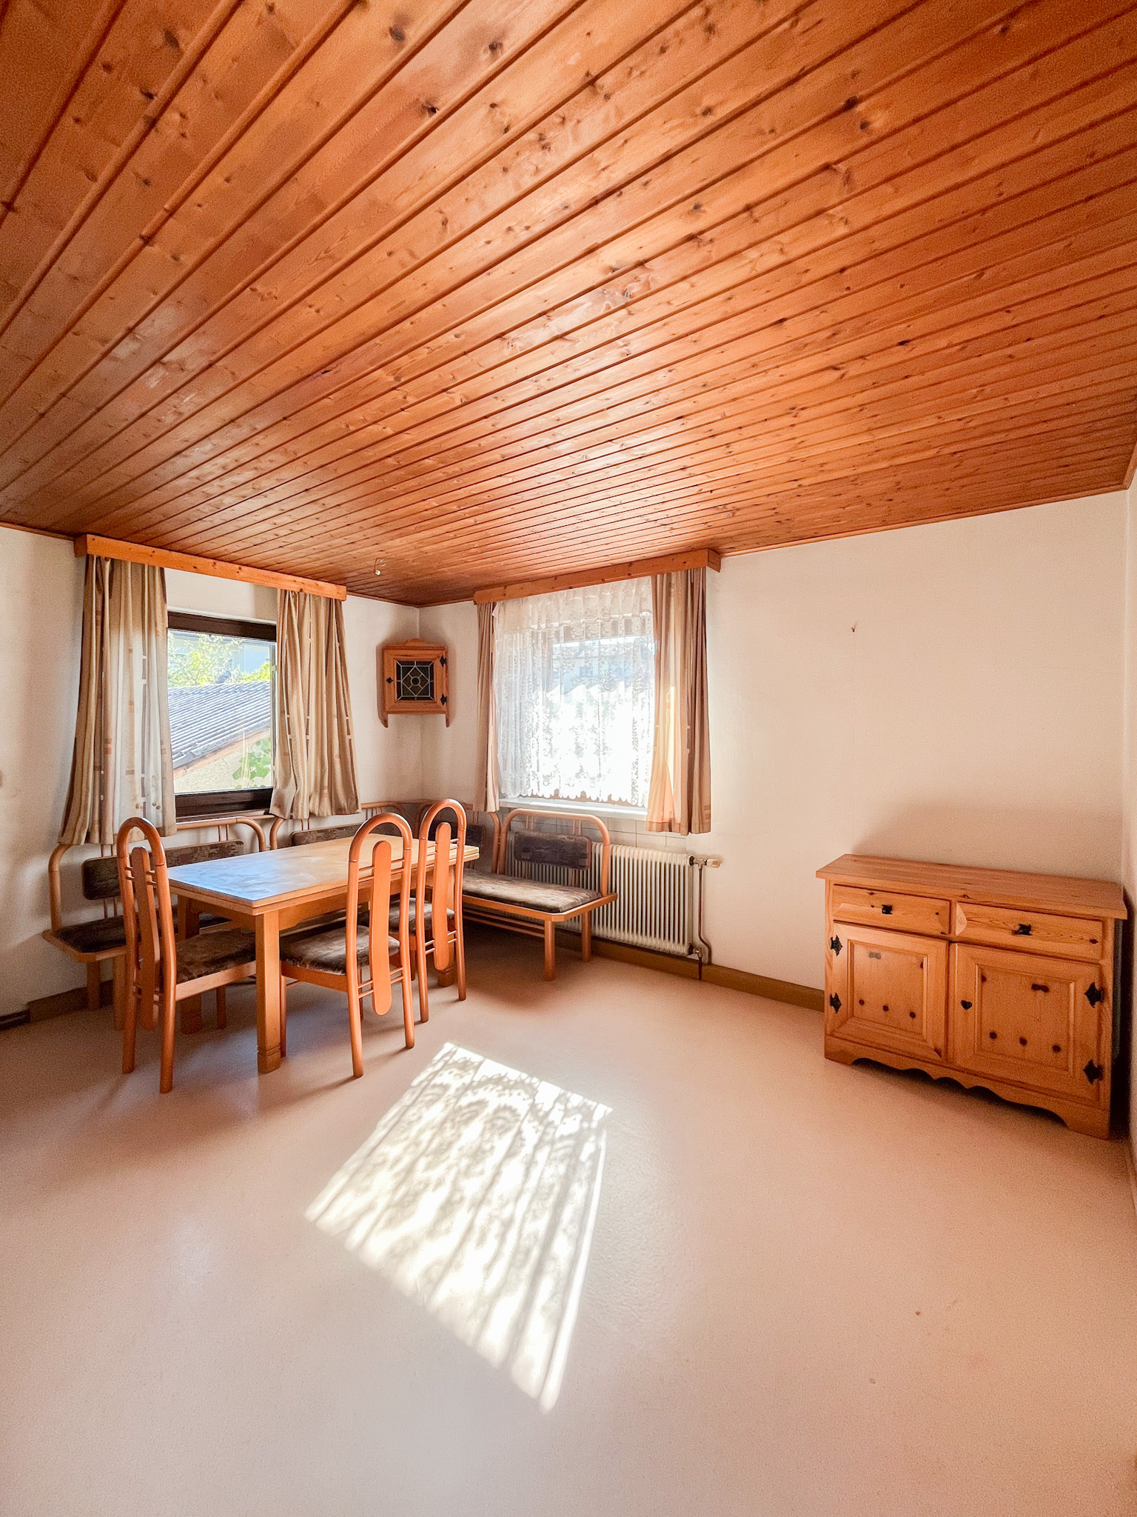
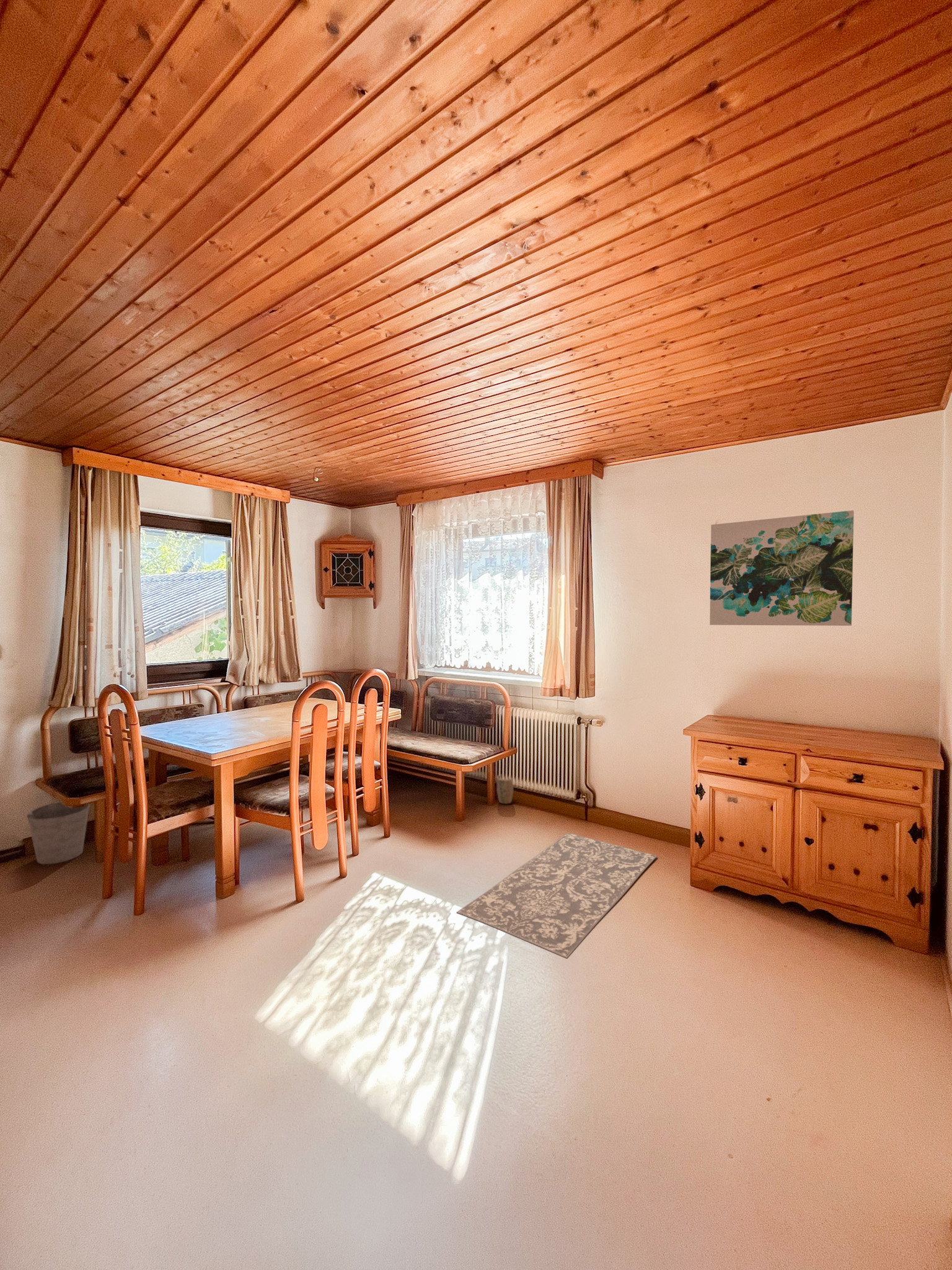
+ wall art [709,510,855,626]
+ bucket [26,801,90,865]
+ rug [456,832,658,959]
+ plant pot [496,775,514,804]
